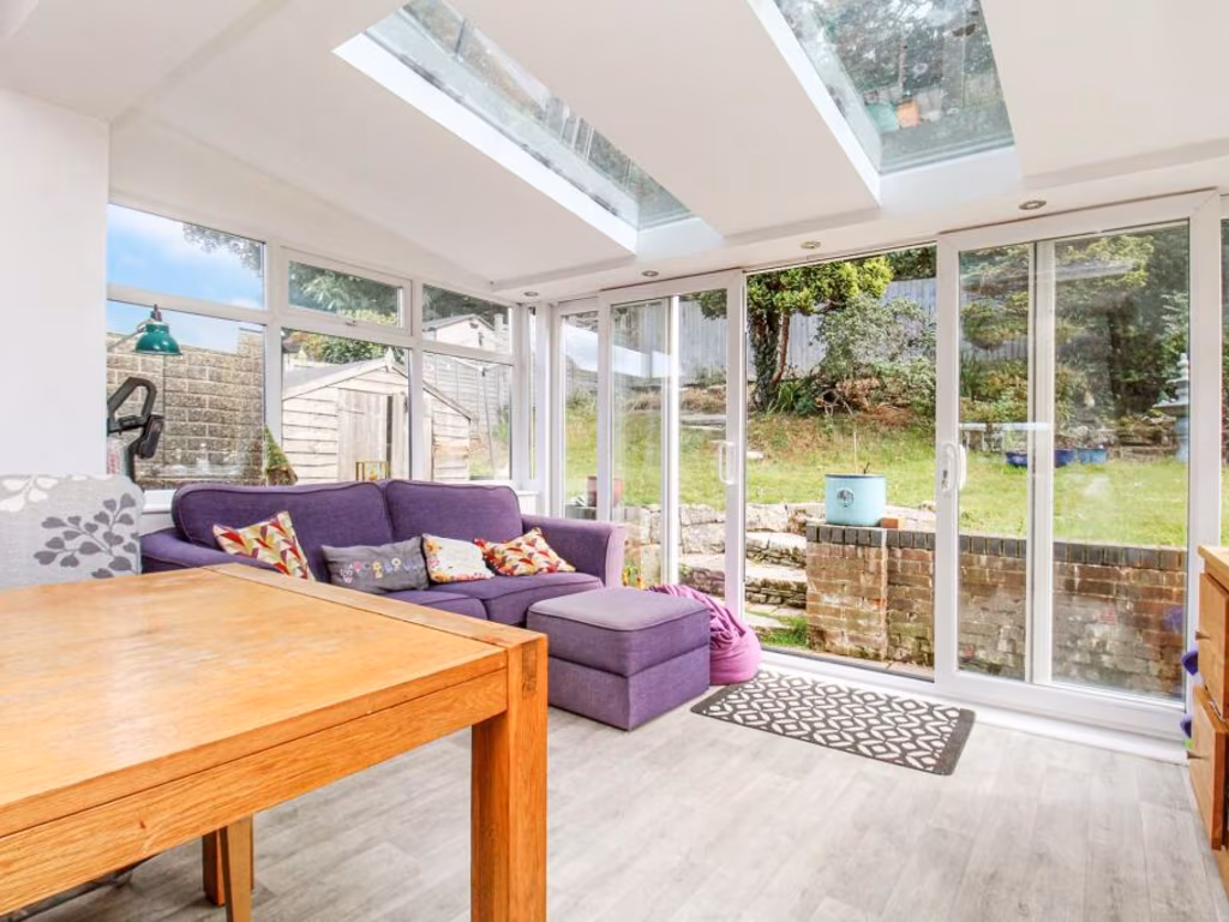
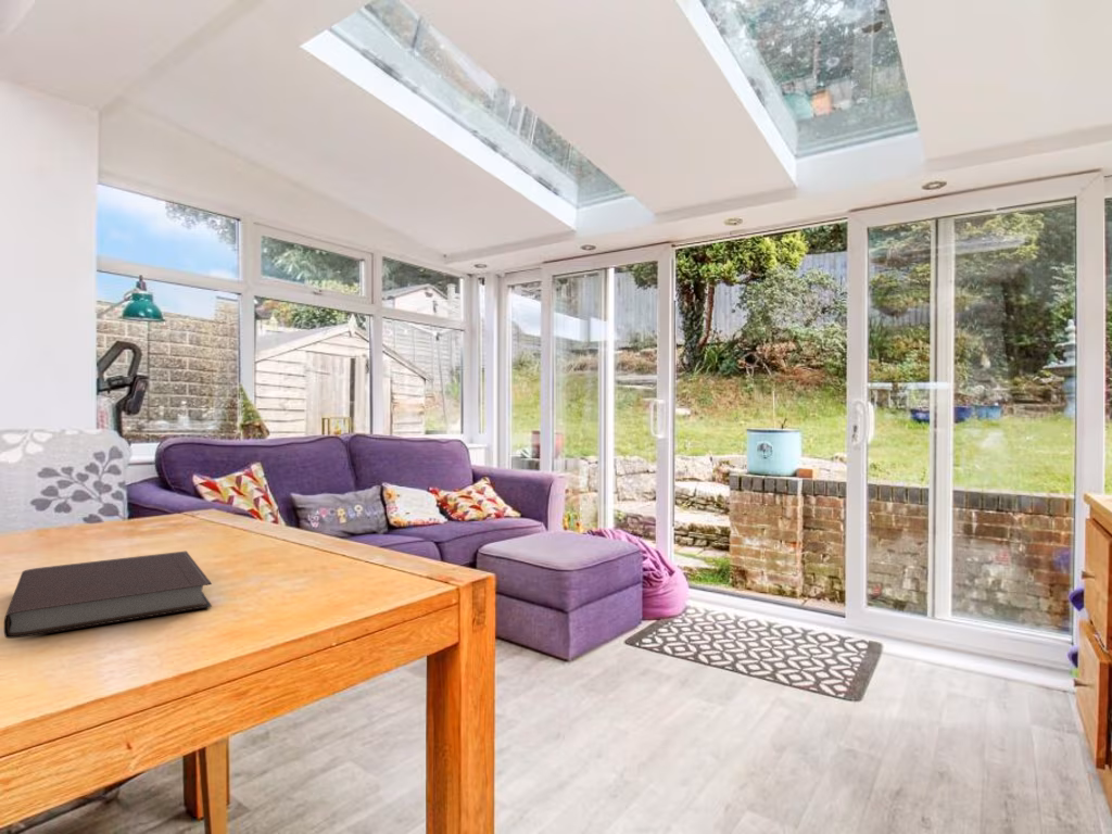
+ notebook [3,549,213,640]
